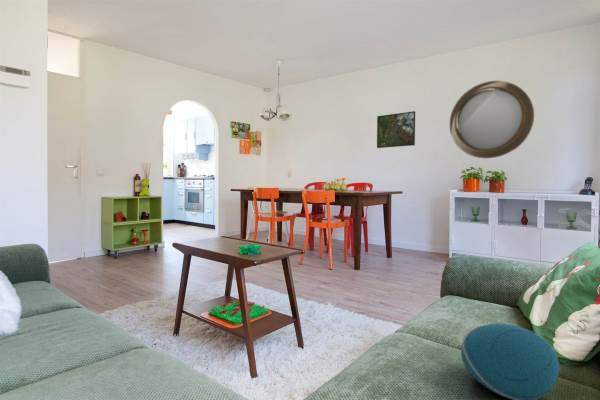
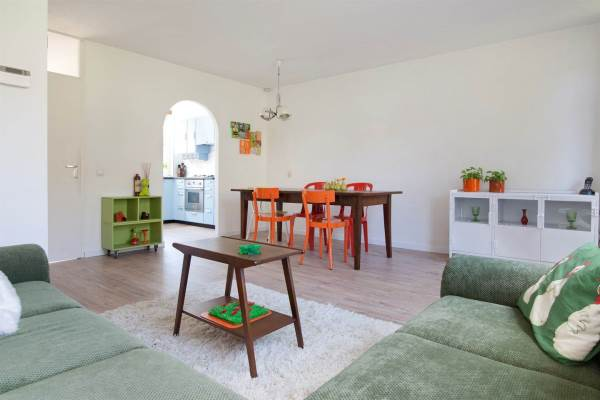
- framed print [376,110,416,149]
- home mirror [449,80,535,160]
- cushion [460,322,560,400]
